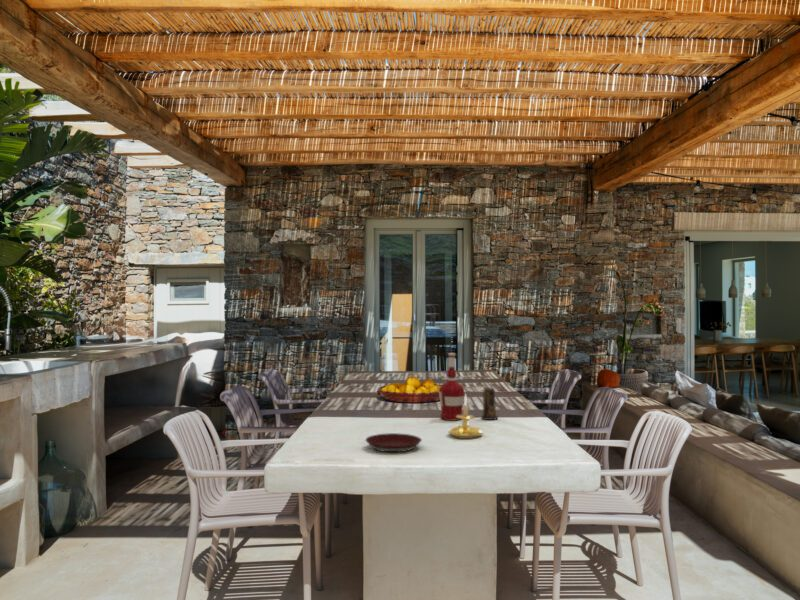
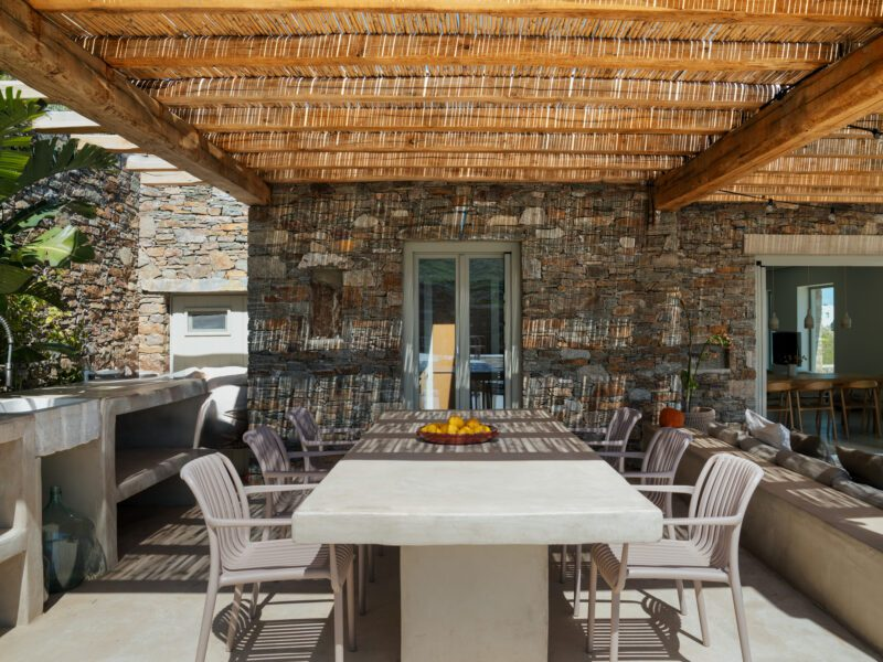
- alcohol [438,352,465,421]
- candle [480,386,499,421]
- candle holder [447,393,484,440]
- plate [364,432,423,453]
